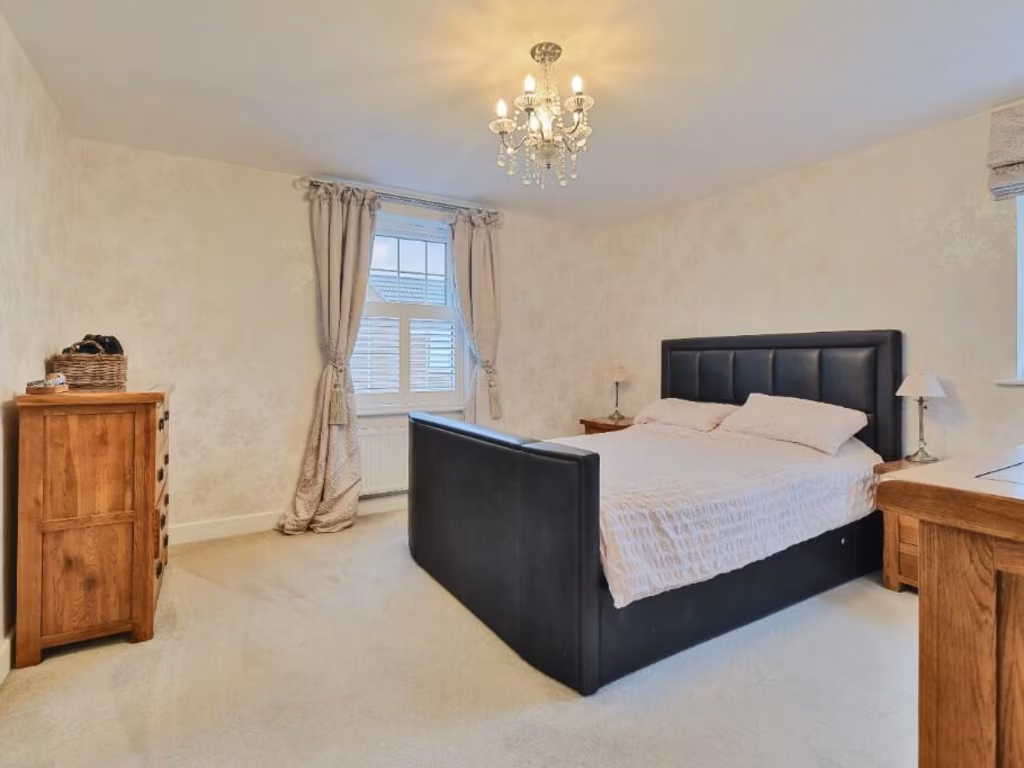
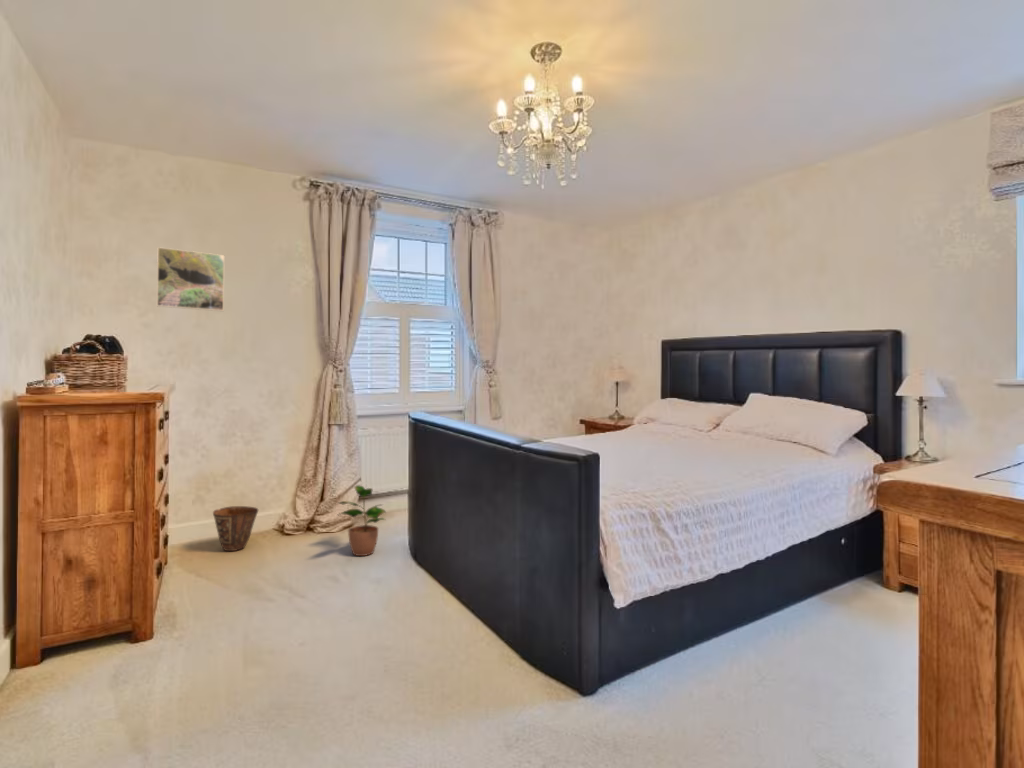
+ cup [212,505,259,552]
+ potted plant [336,484,387,557]
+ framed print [156,246,225,312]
